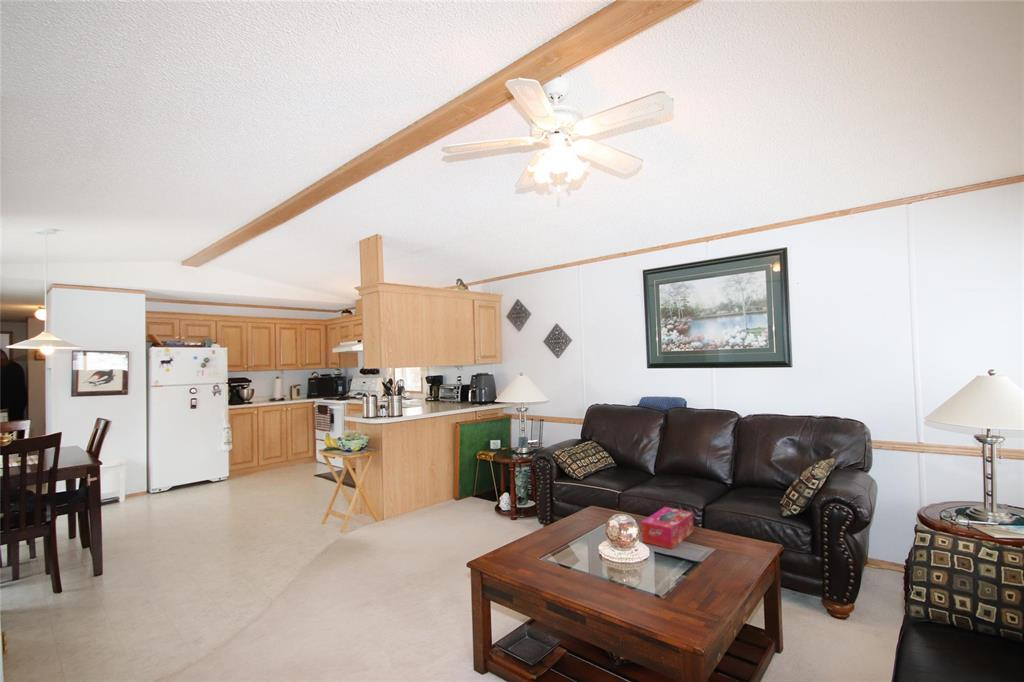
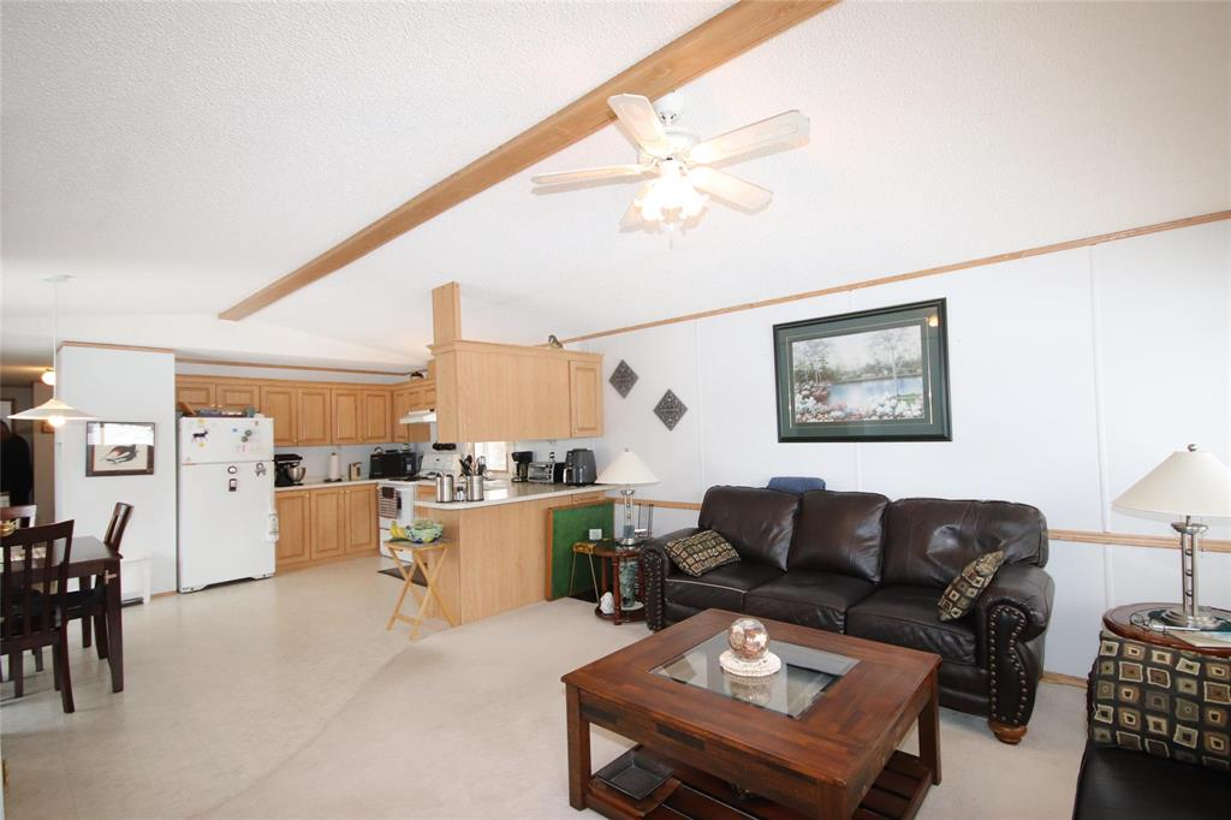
- tissue box [640,506,695,550]
